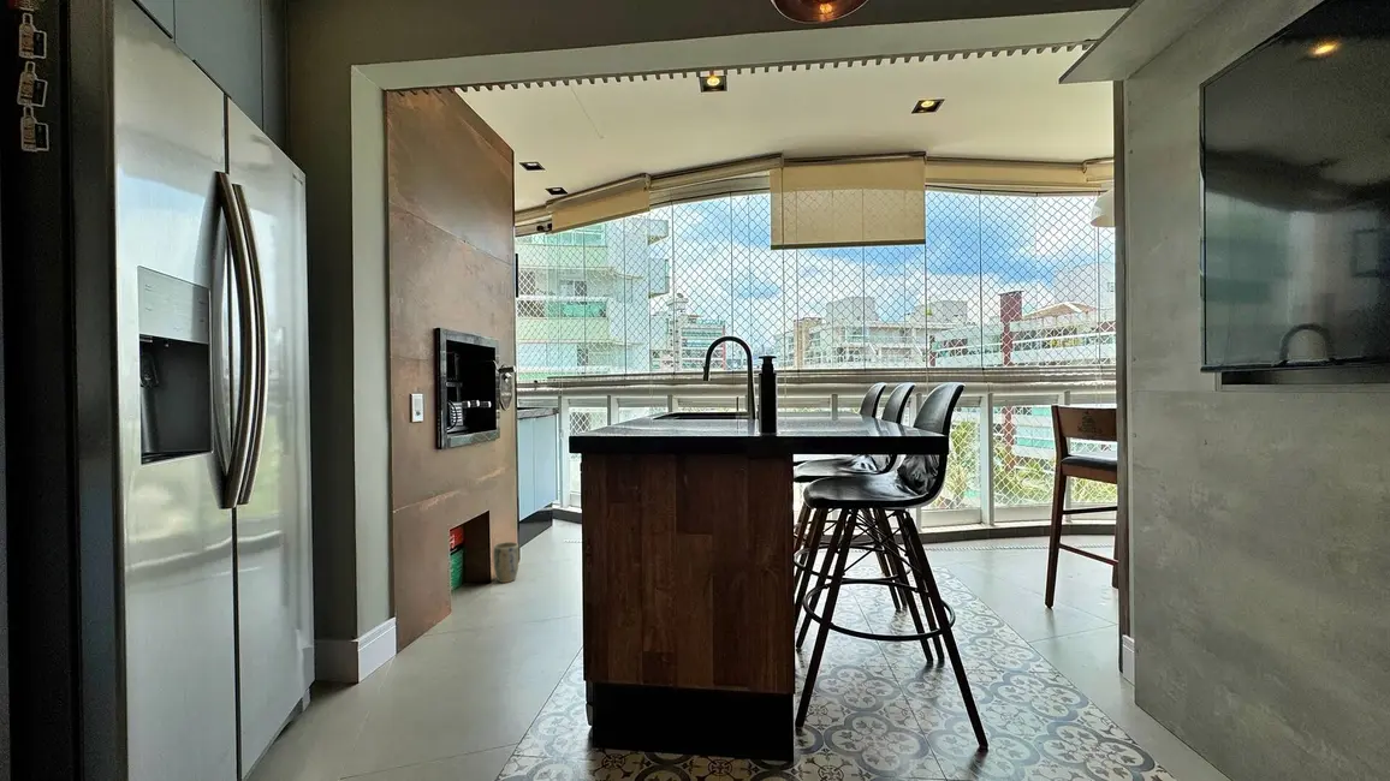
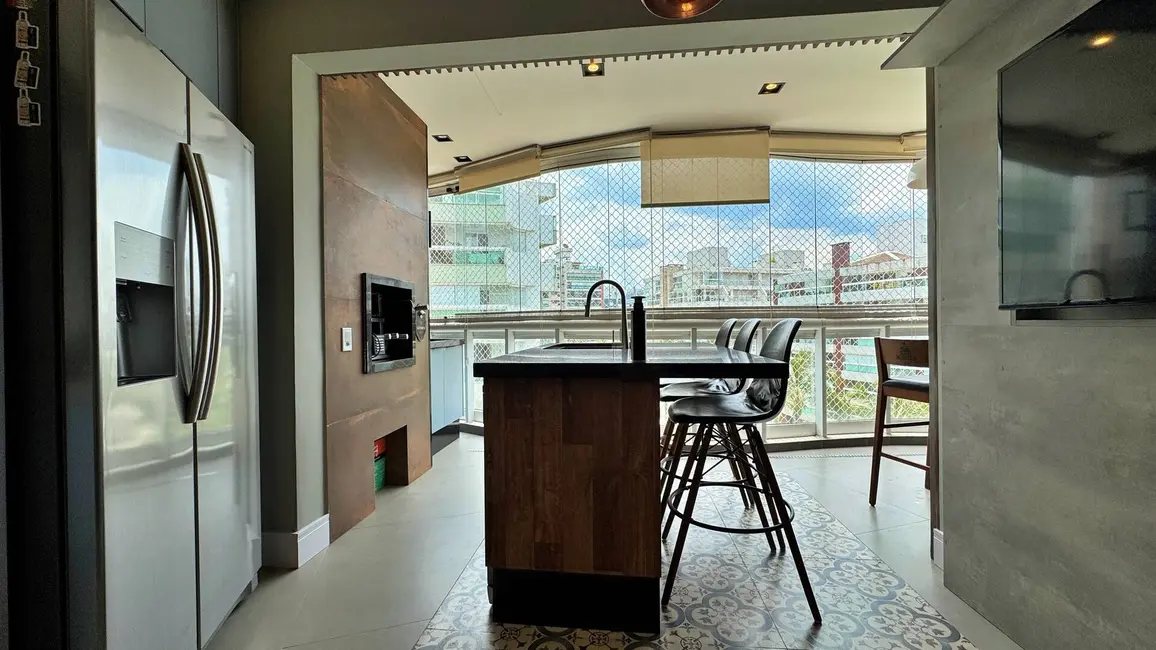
- plant pot [492,541,519,584]
